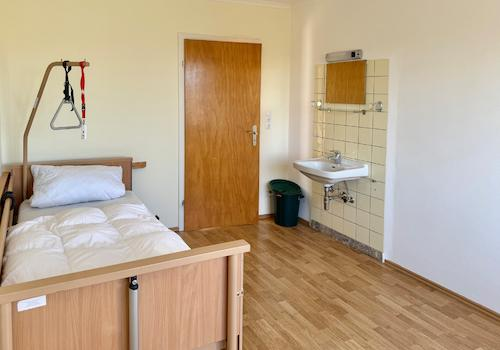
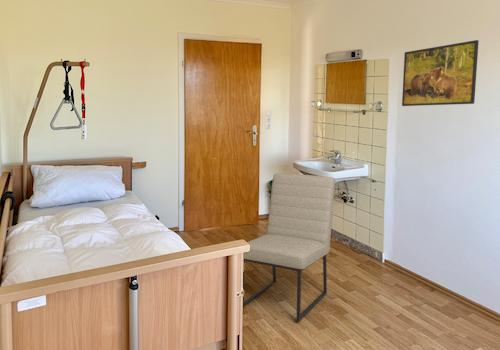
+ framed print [401,39,480,107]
+ chair [242,172,336,322]
